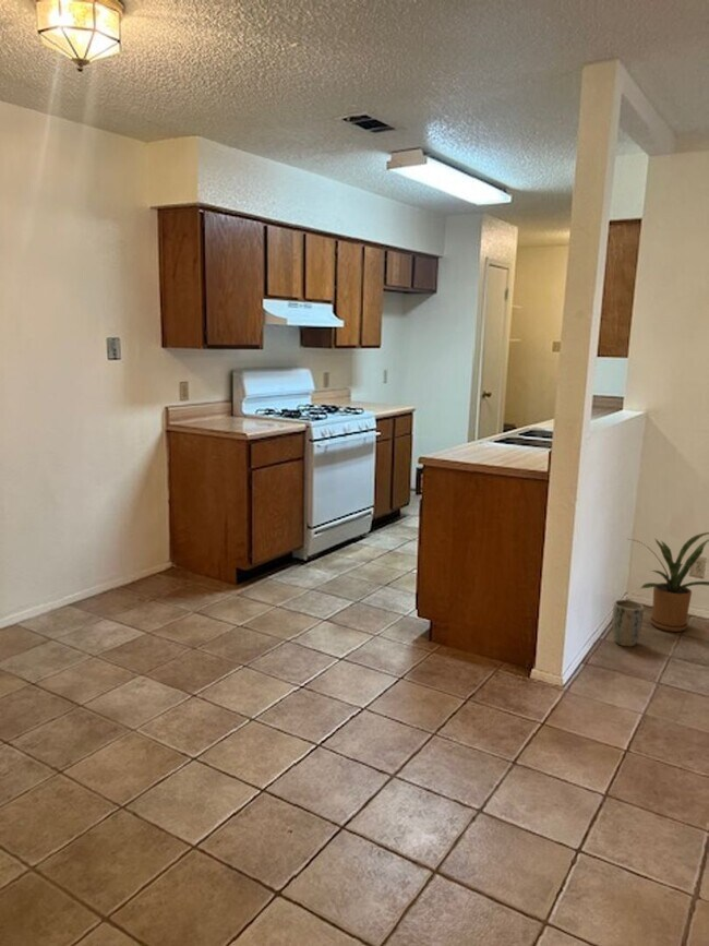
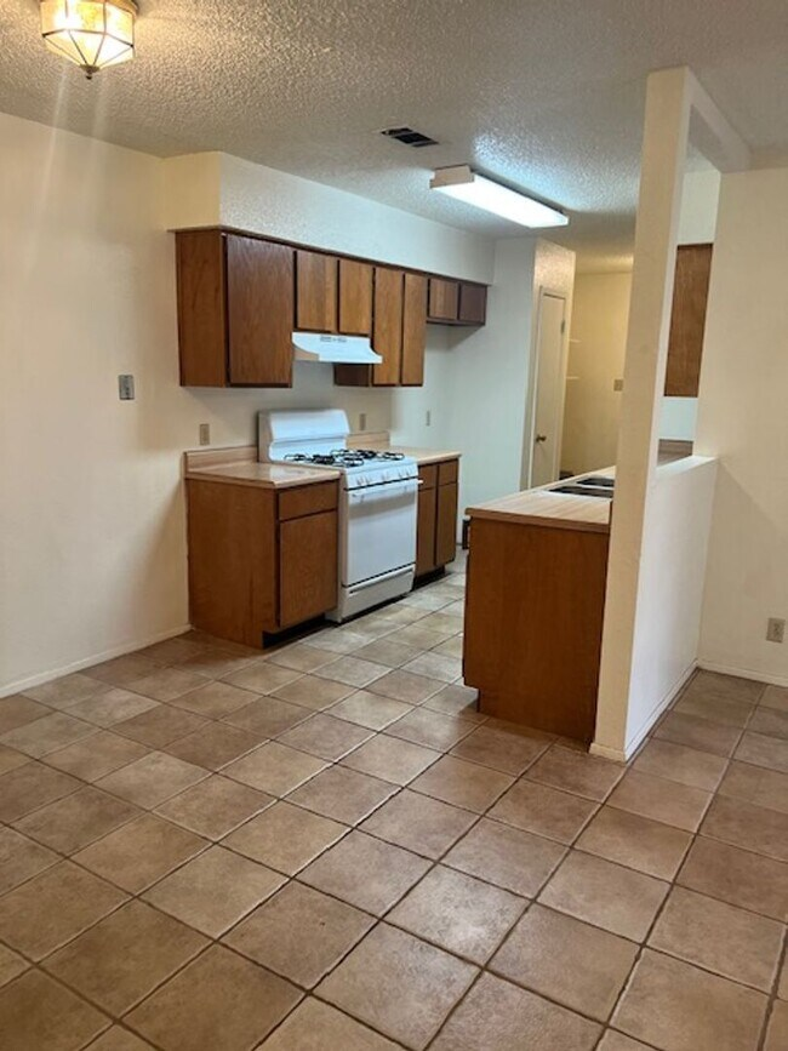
- house plant [628,531,709,633]
- plant pot [611,599,645,647]
